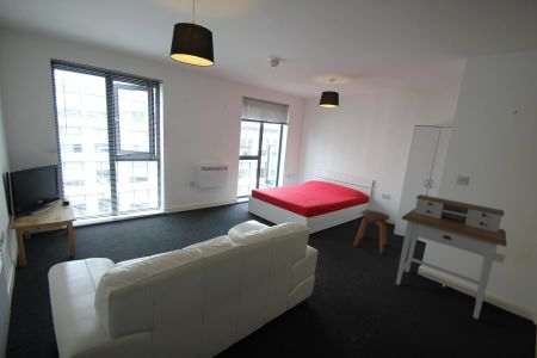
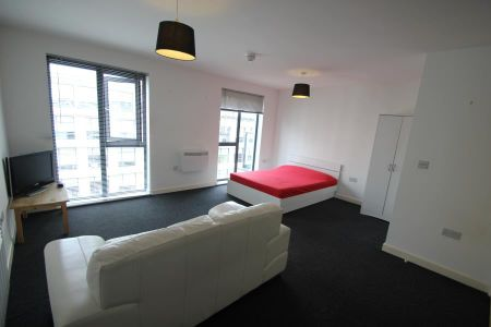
- stool [353,209,391,255]
- desk [395,193,508,321]
